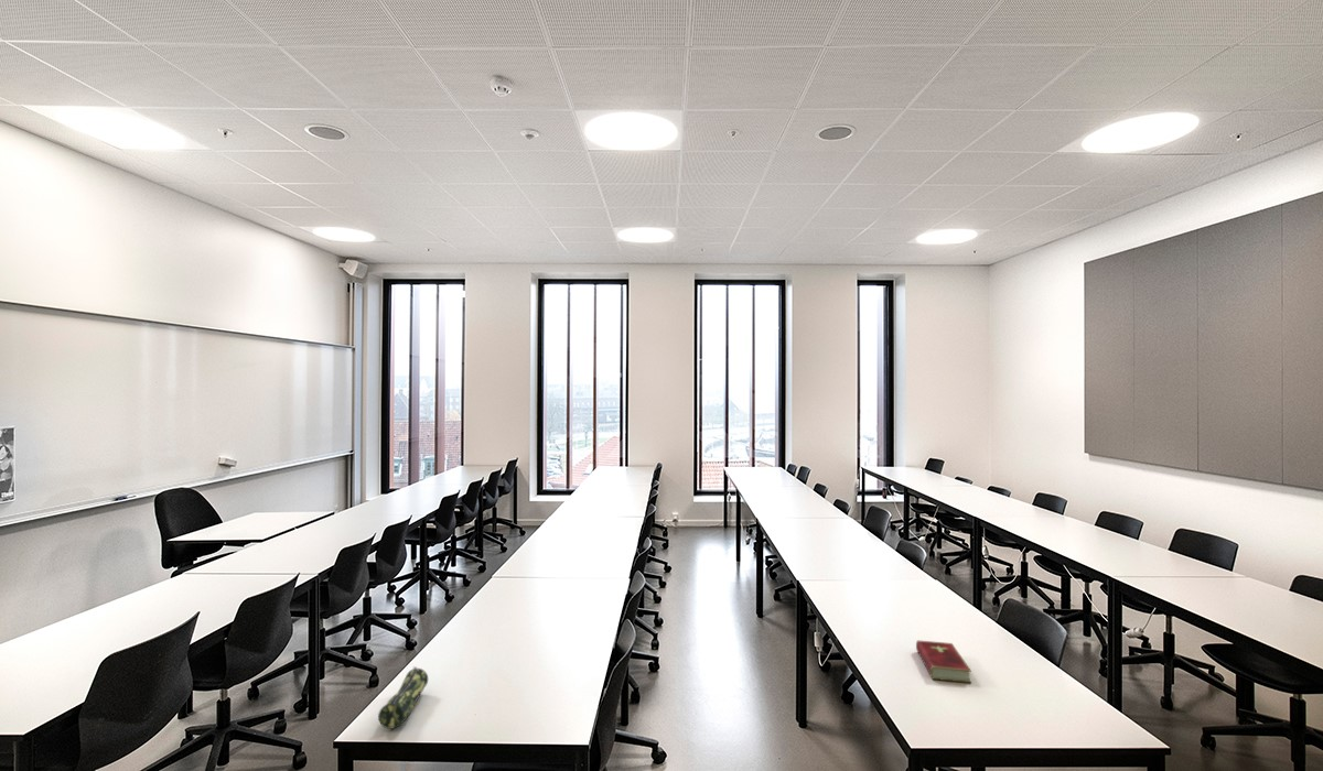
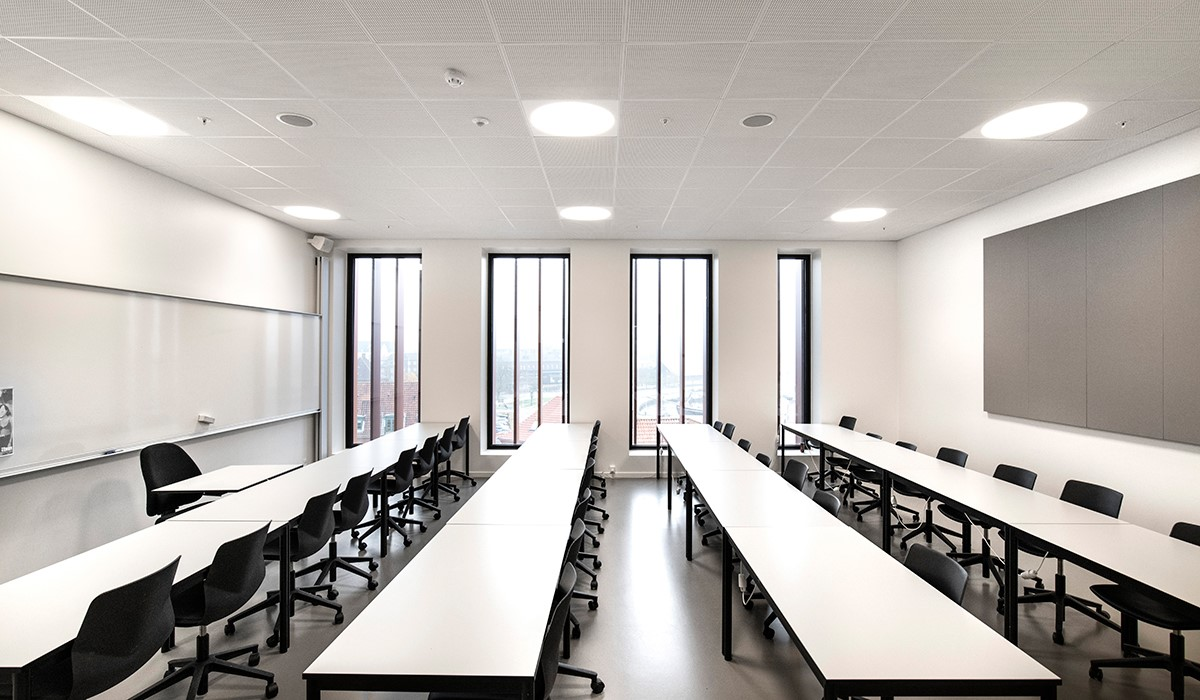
- pencil case [377,665,429,730]
- hardcover book [915,639,972,684]
